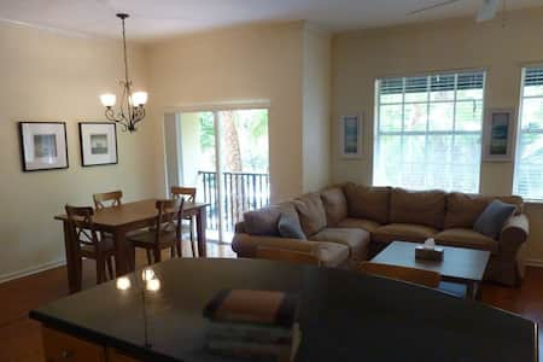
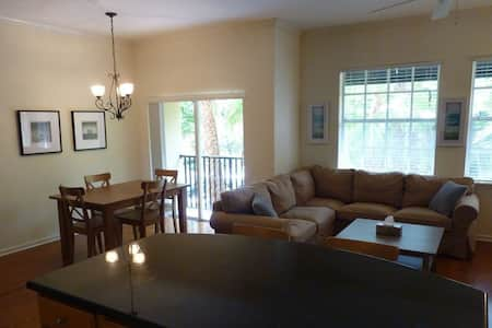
- book stack [202,287,303,362]
